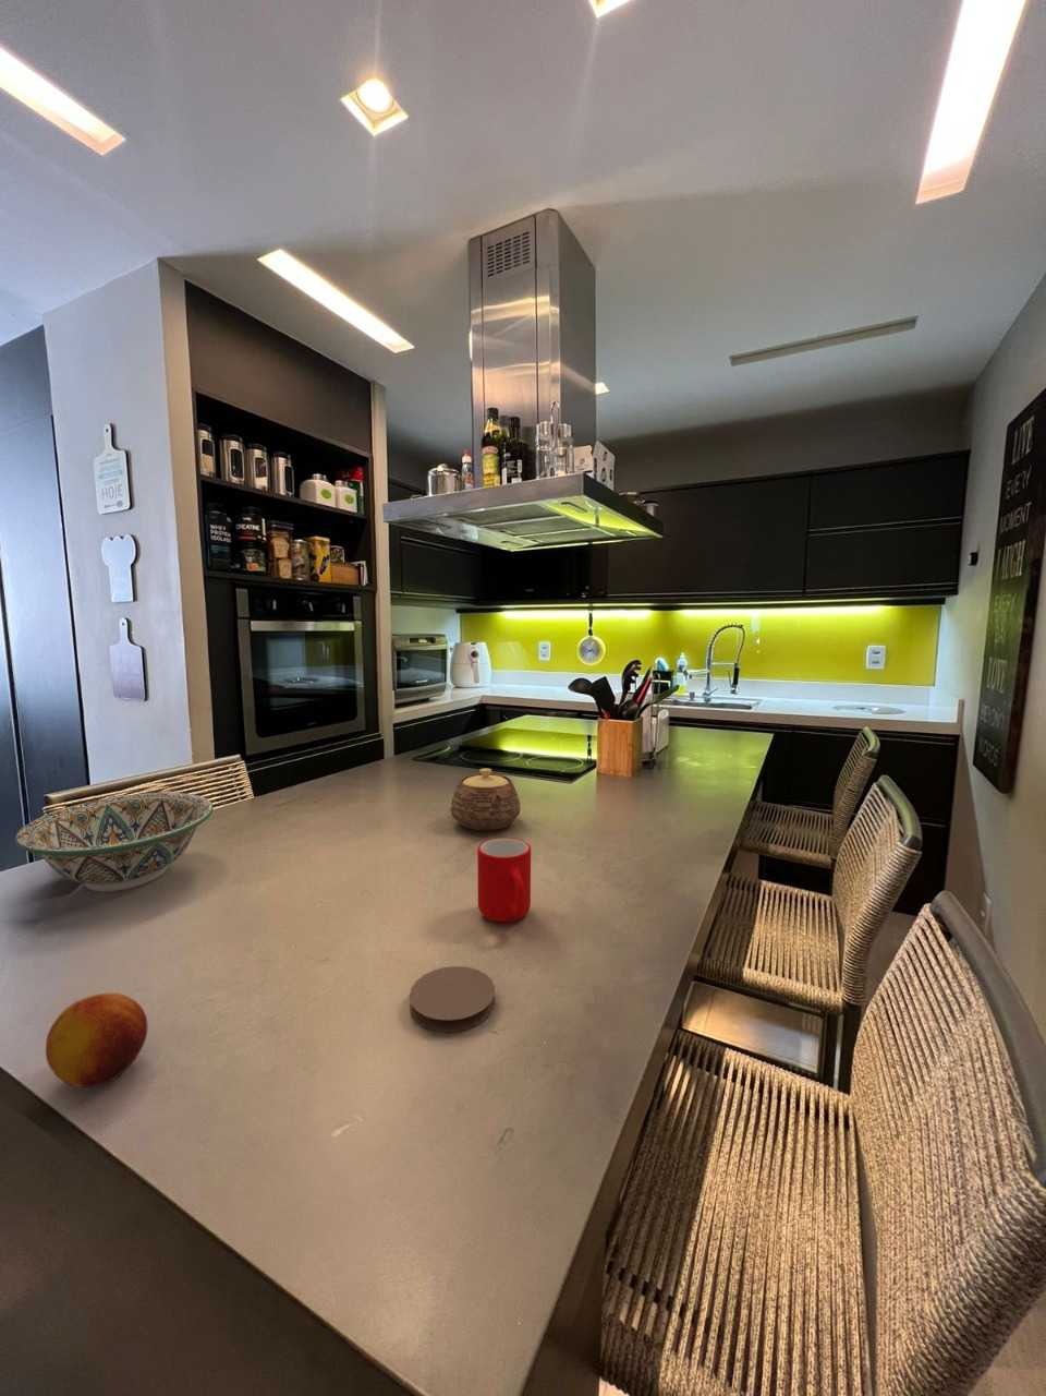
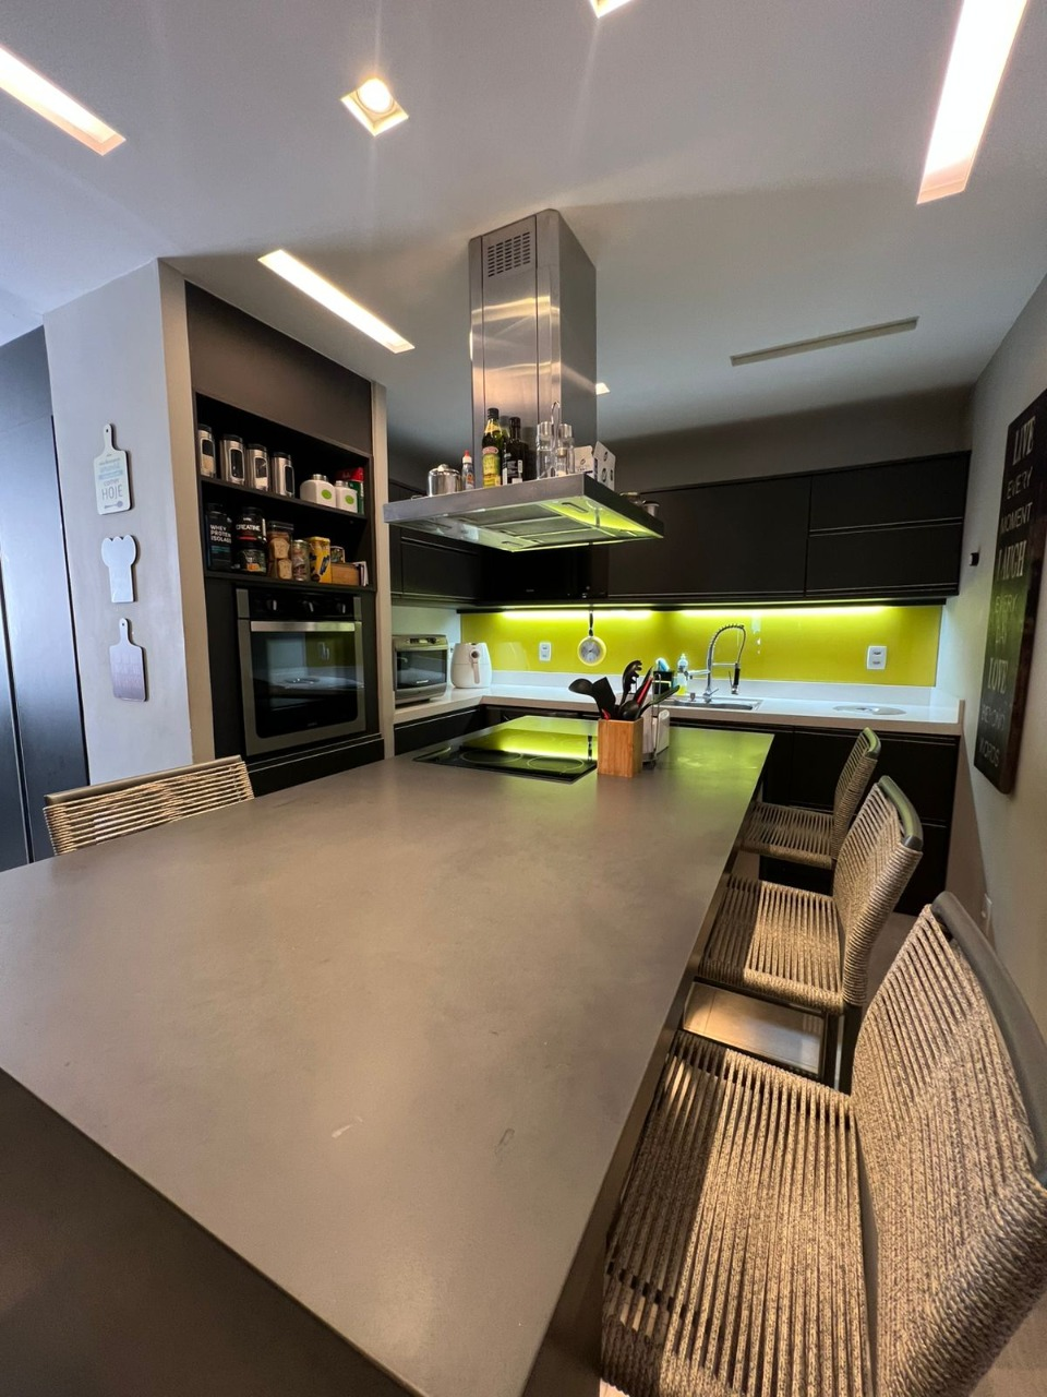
- teapot [450,768,522,831]
- fruit [45,993,148,1088]
- cup [476,837,532,922]
- decorative bowl [14,791,214,893]
- coaster [409,965,496,1033]
